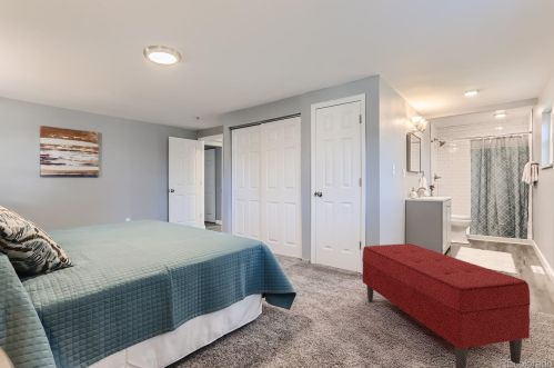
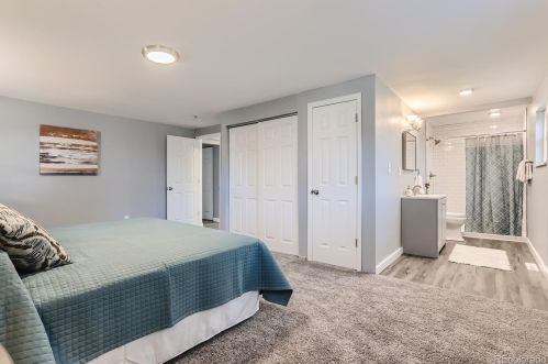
- bench [361,242,531,368]
